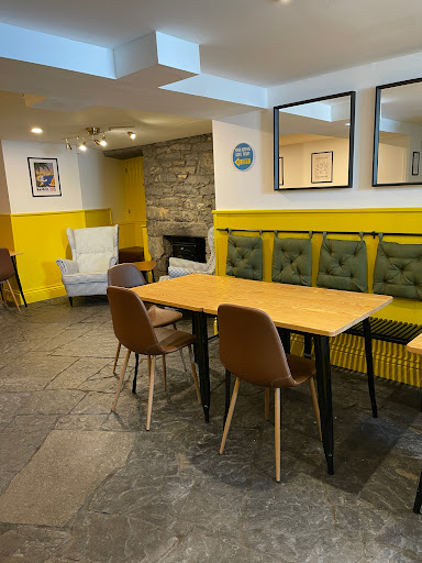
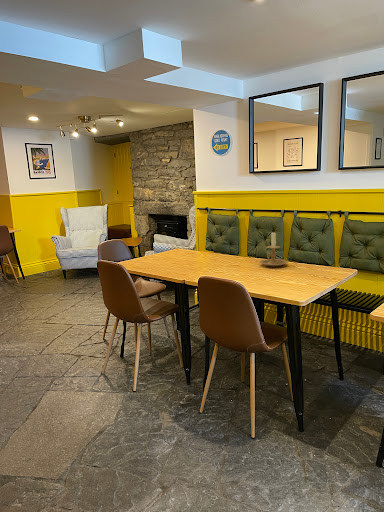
+ candle holder [259,231,288,268]
